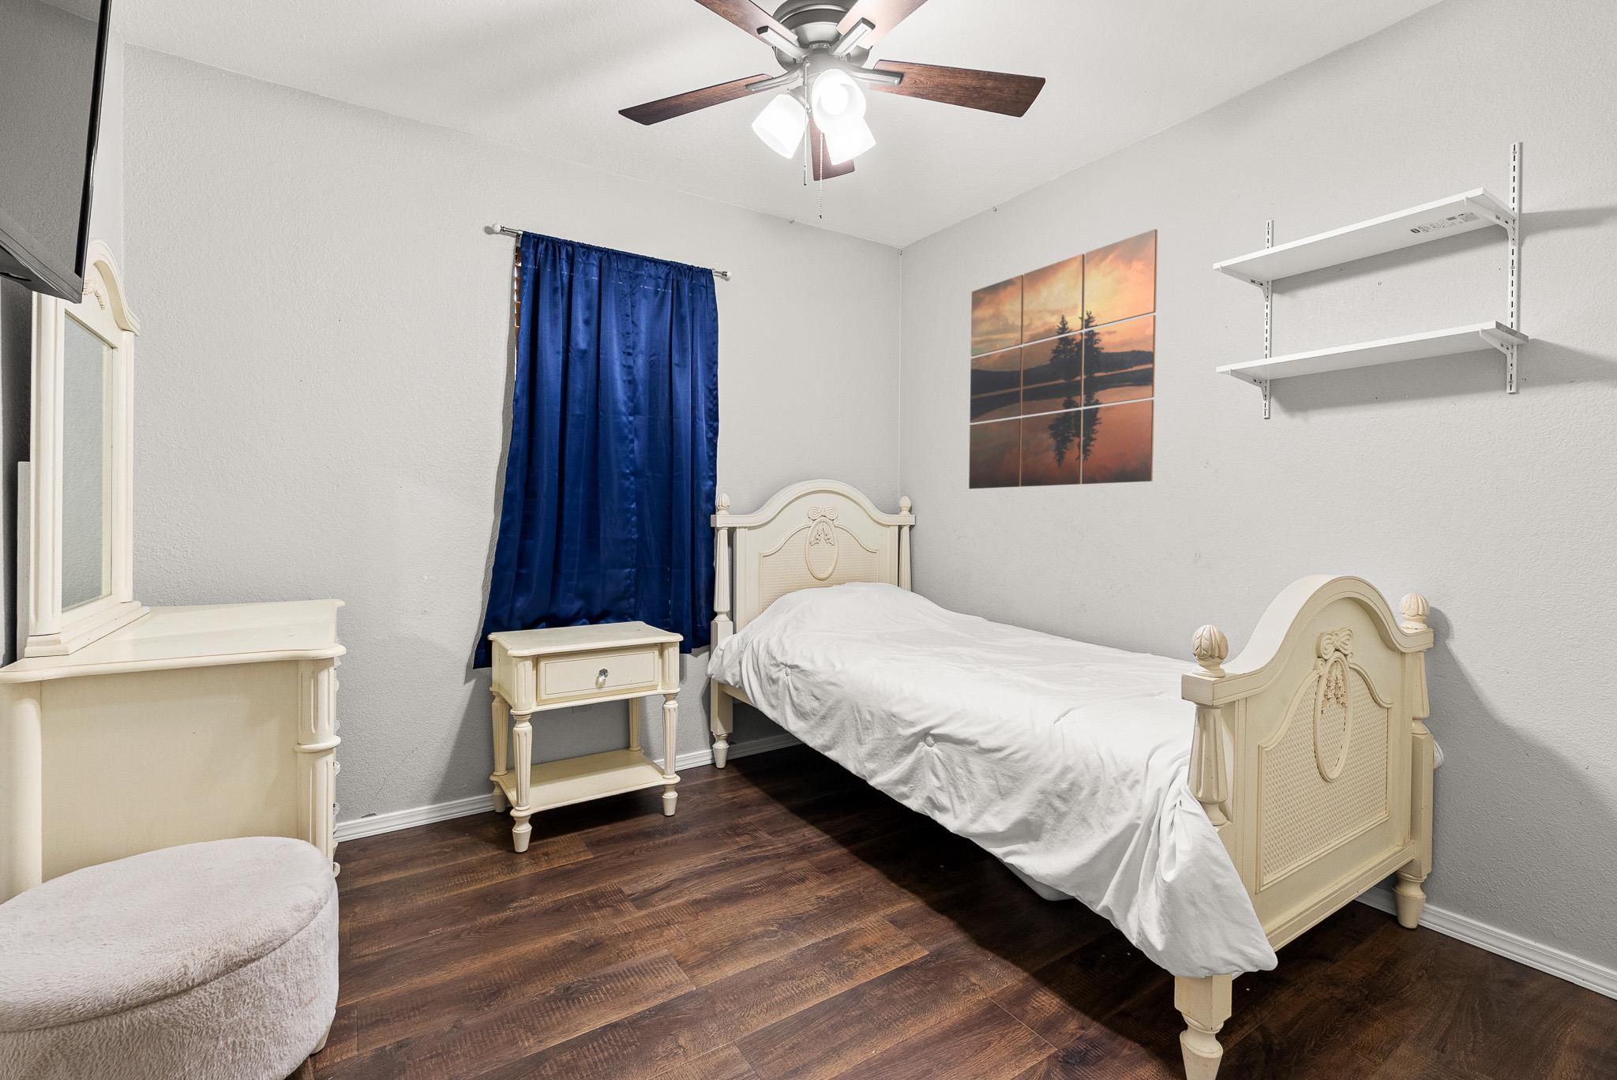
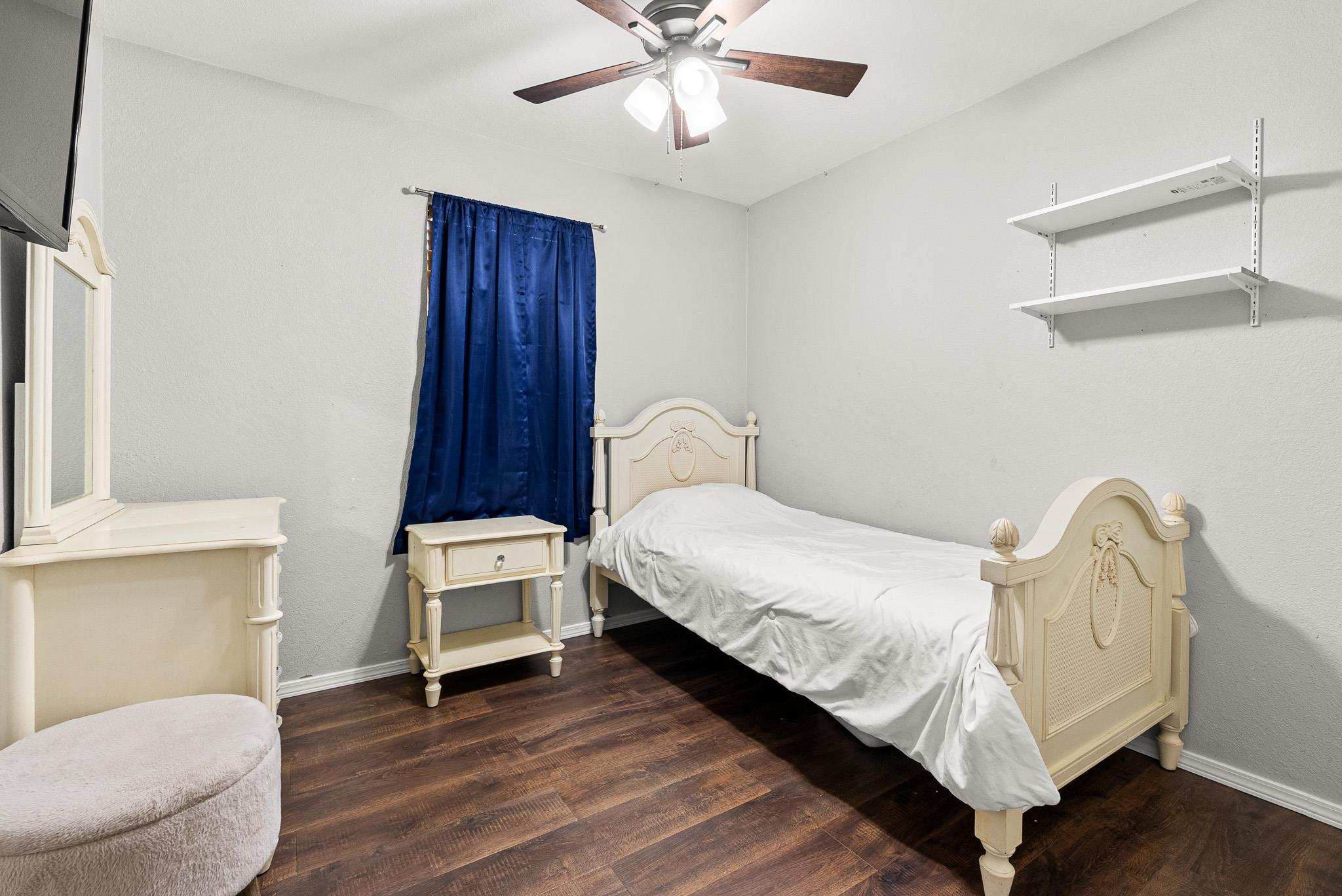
- wall art [968,228,1158,489]
